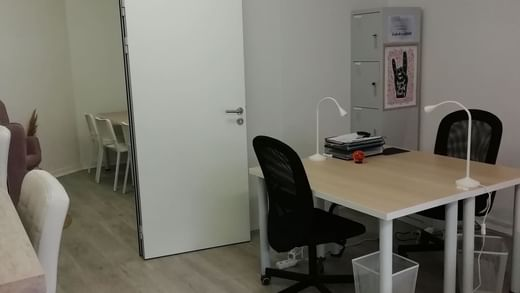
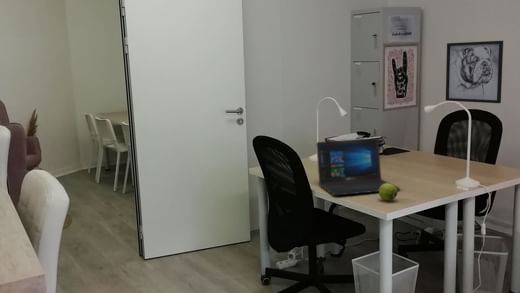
+ laptop [315,137,401,196]
+ wall art [445,40,504,104]
+ apple [378,183,398,202]
